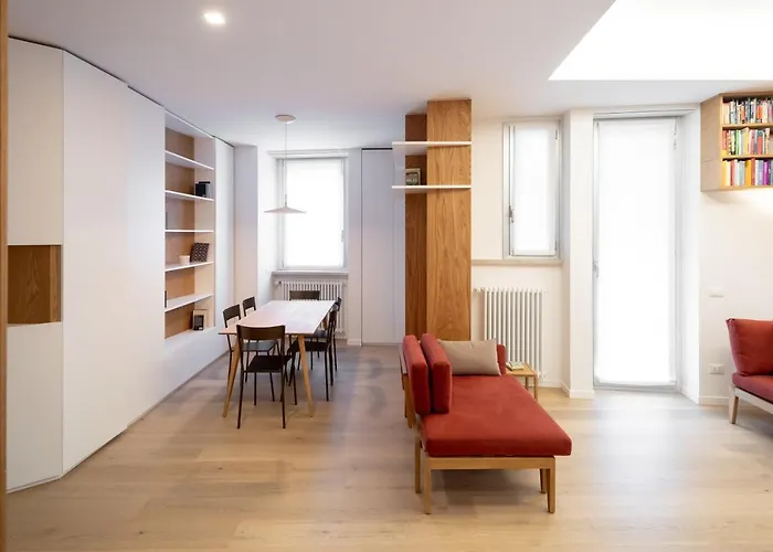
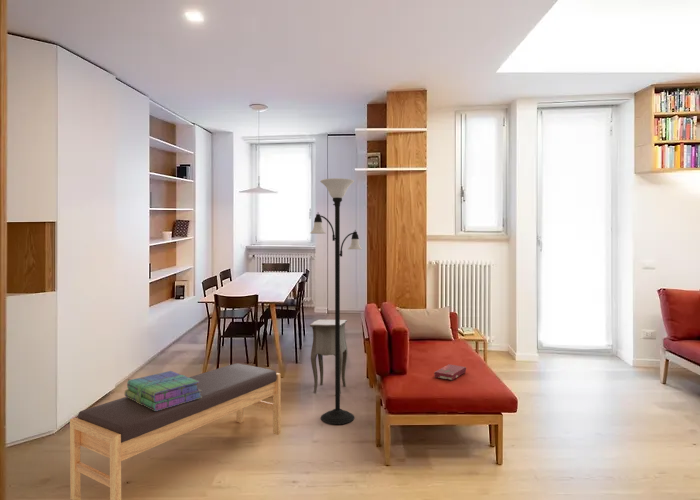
+ stack of books [124,370,202,411]
+ book [433,363,467,381]
+ bench [69,362,282,500]
+ side table [309,319,349,395]
+ floor lamp [310,177,363,425]
